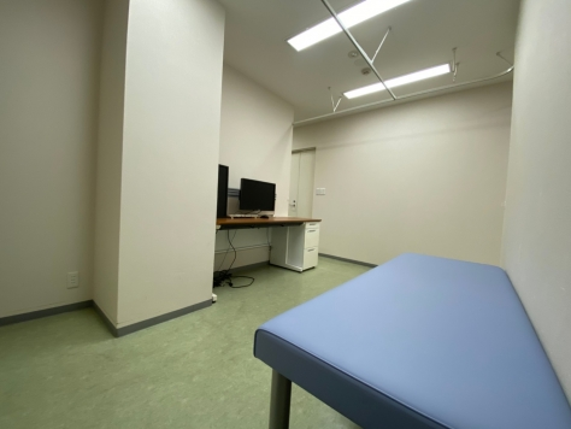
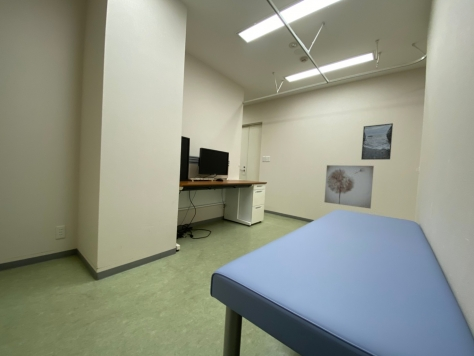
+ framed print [360,122,394,161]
+ wall art [323,164,375,210]
